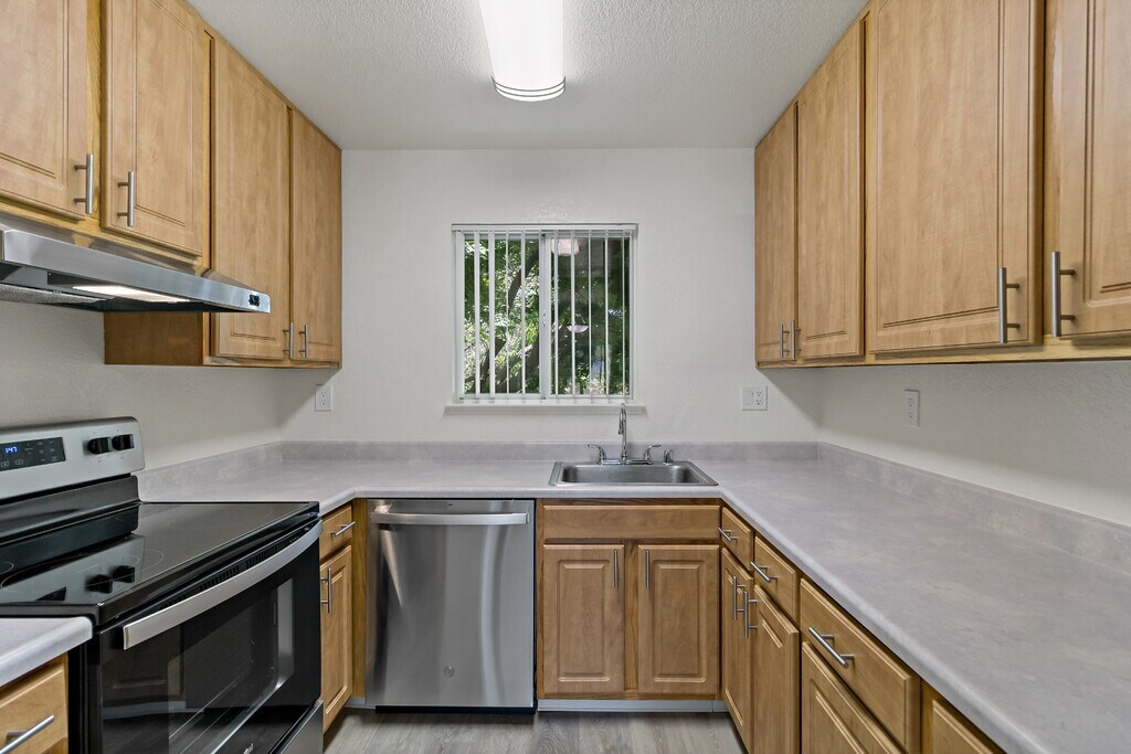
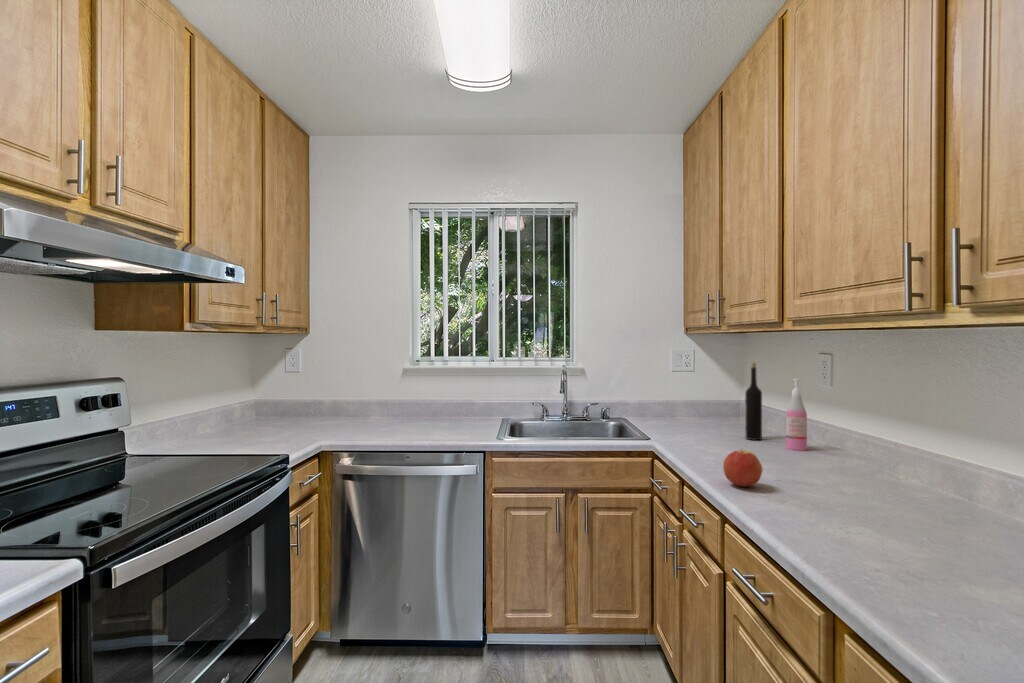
+ soap dispenser [785,378,808,452]
+ wine bottle [744,362,763,441]
+ apple [722,447,763,488]
